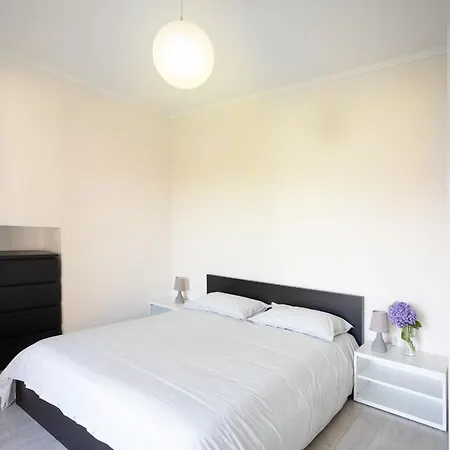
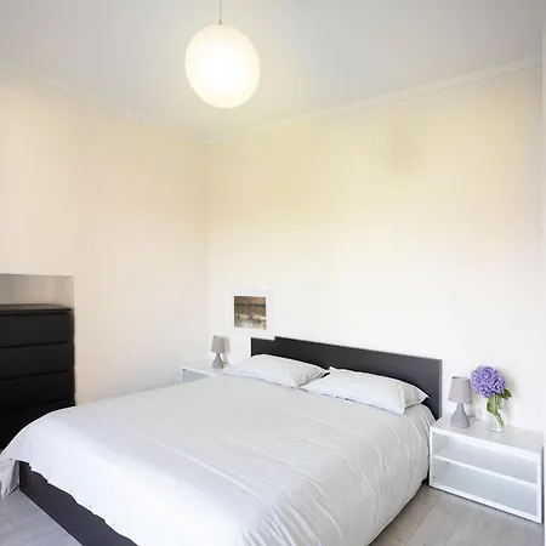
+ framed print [227,286,275,341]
